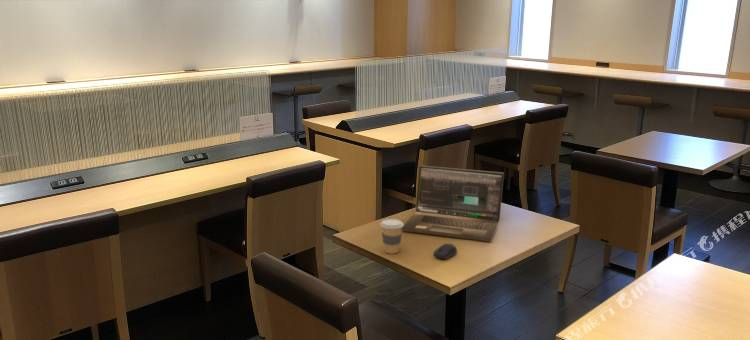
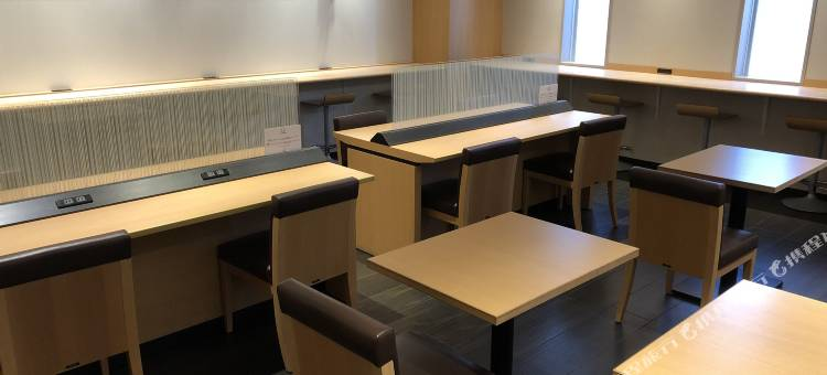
- computer mouse [433,242,458,260]
- laptop [401,164,505,243]
- coffee cup [380,218,404,255]
